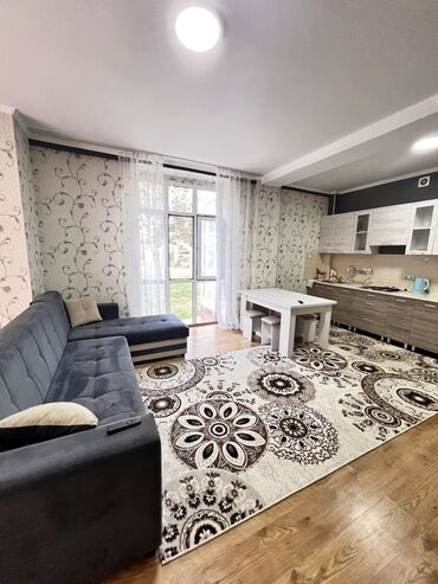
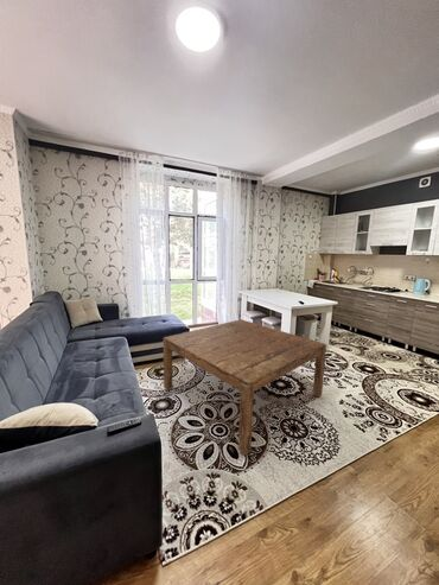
+ coffee table [163,318,327,456]
